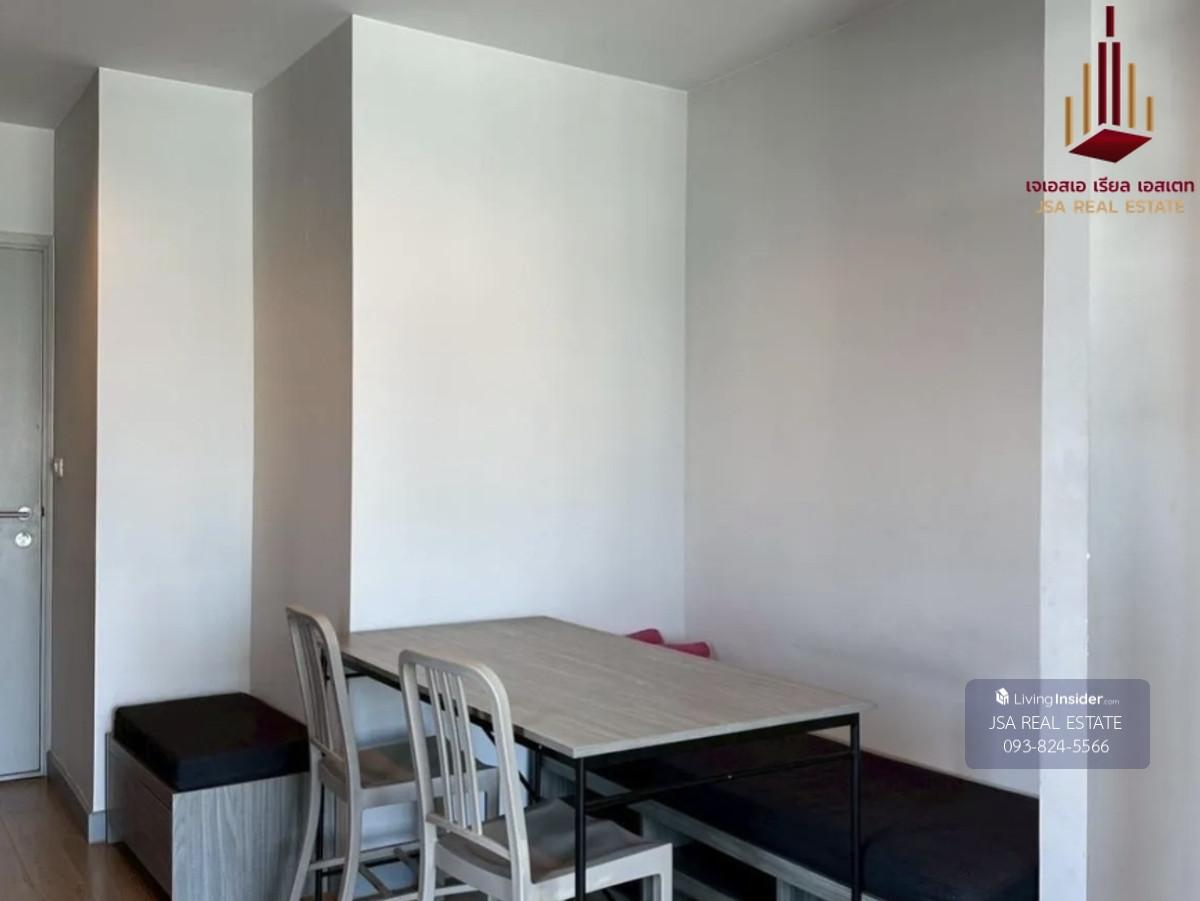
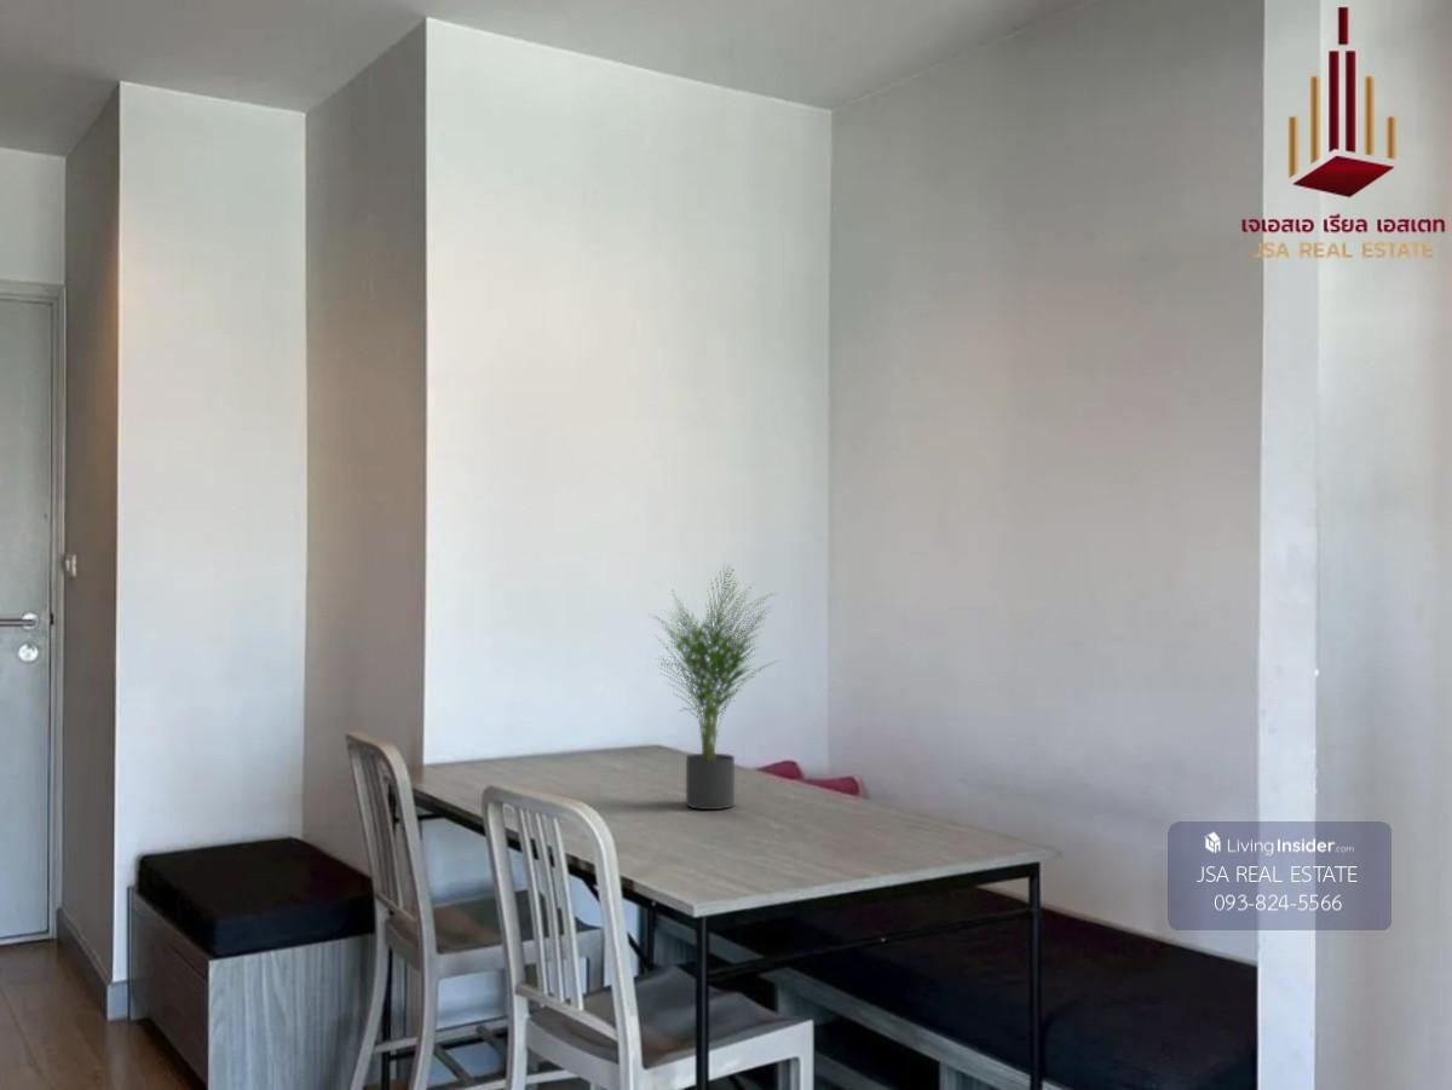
+ potted plant [645,563,782,811]
